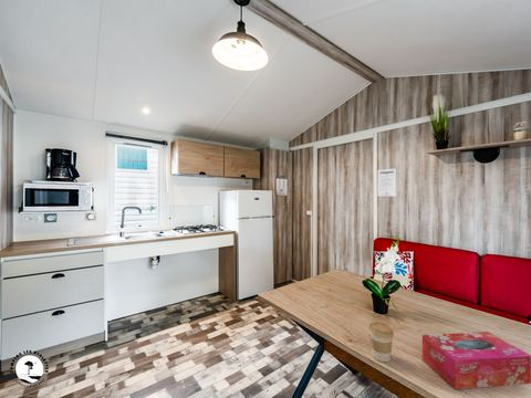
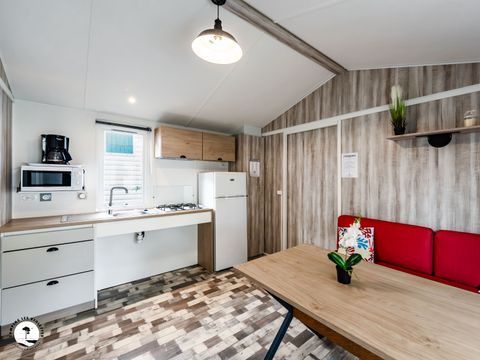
- tissue box [421,331,531,390]
- coffee cup [368,321,395,363]
